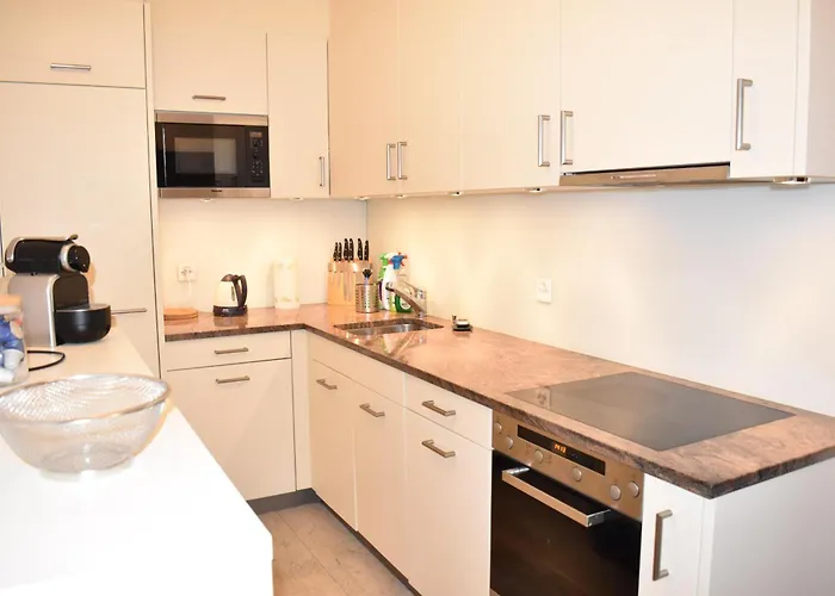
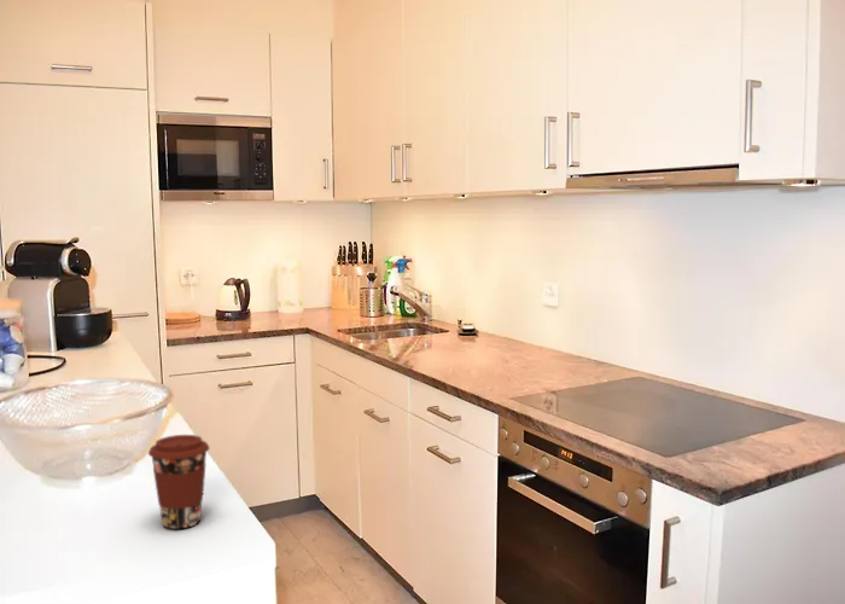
+ coffee cup [147,434,211,530]
